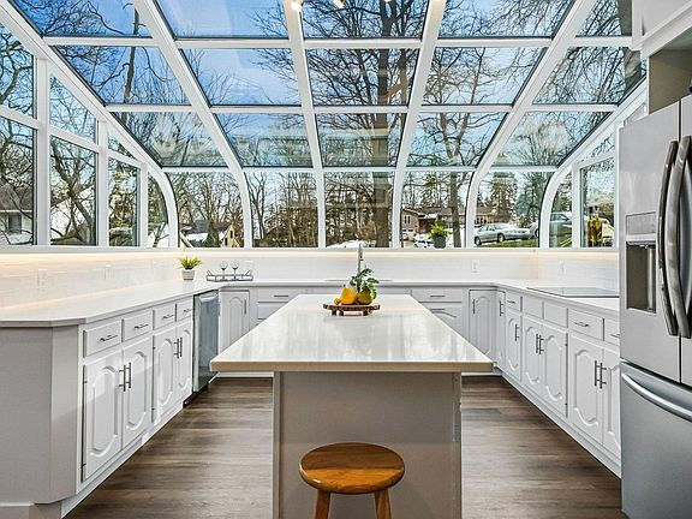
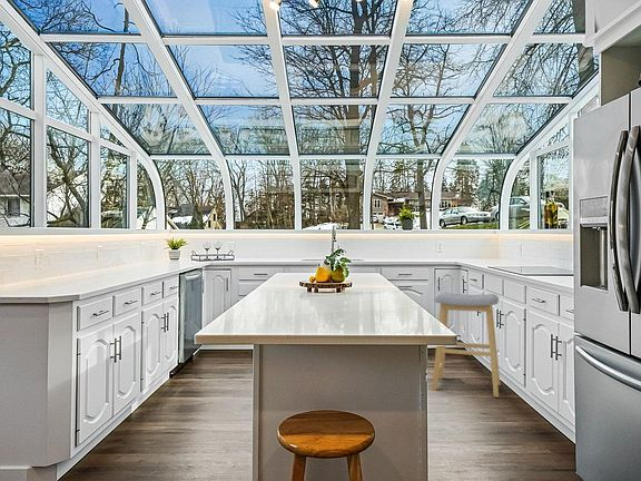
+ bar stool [431,292,501,399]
